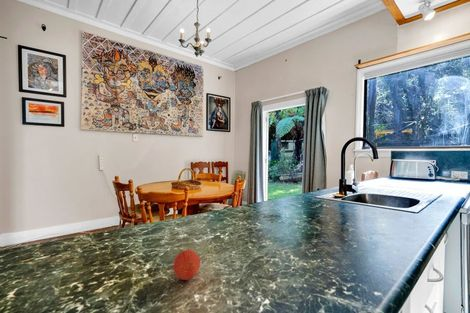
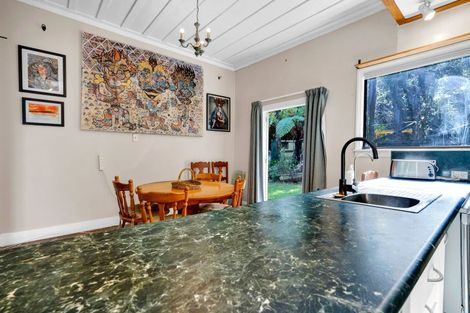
- fruit [172,247,201,281]
